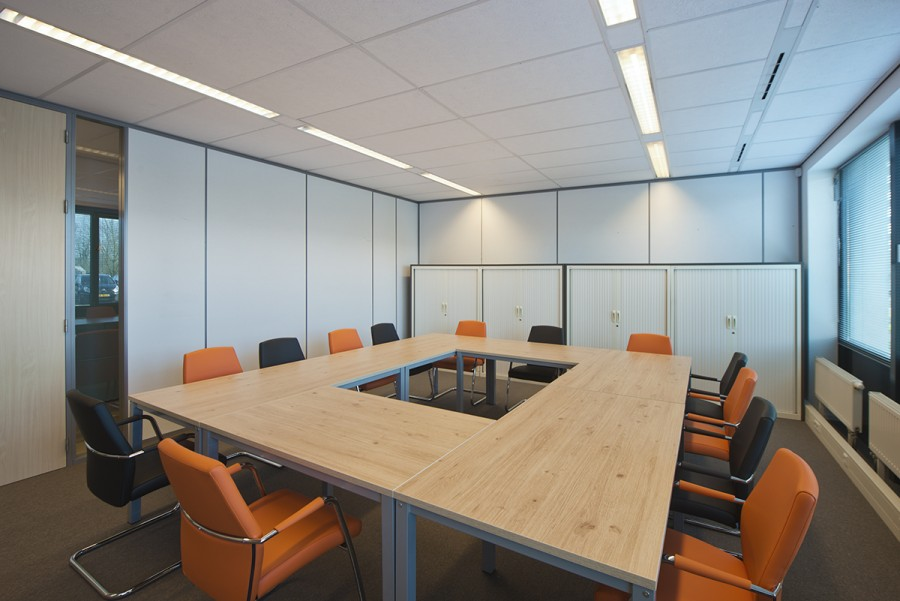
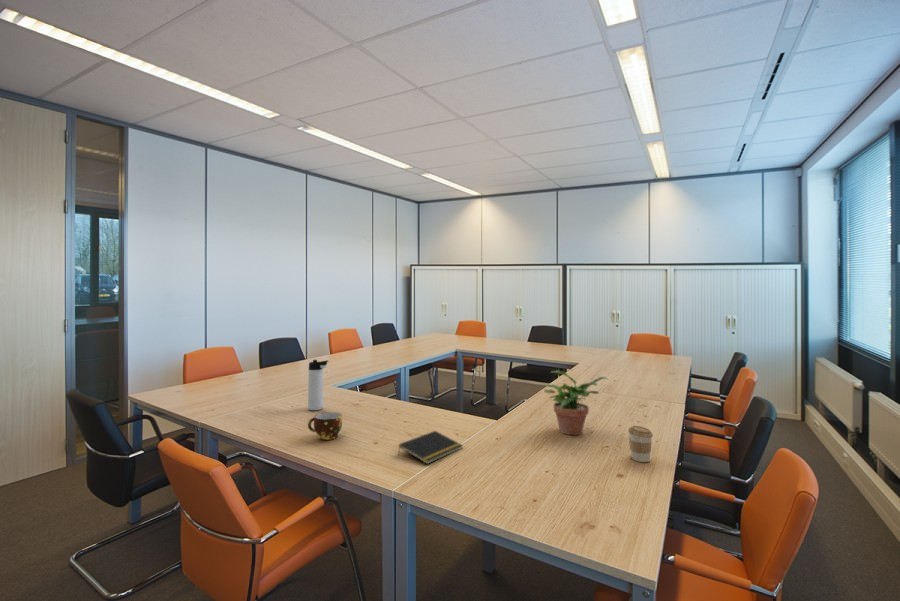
+ coffee cup [627,425,654,463]
+ notepad [397,430,464,465]
+ cup [307,411,343,441]
+ thermos bottle [307,359,329,411]
+ potted plant [543,370,609,436]
